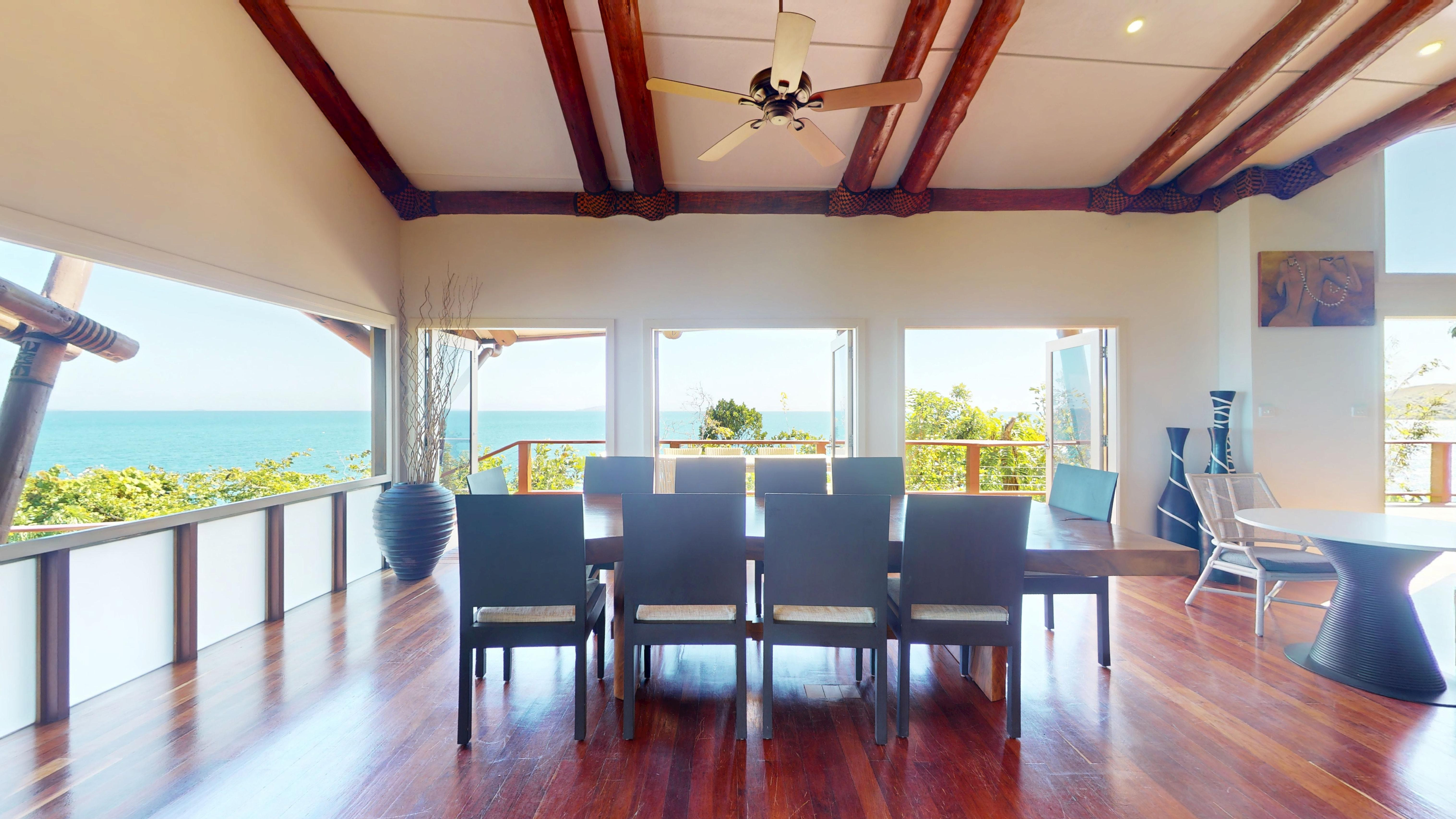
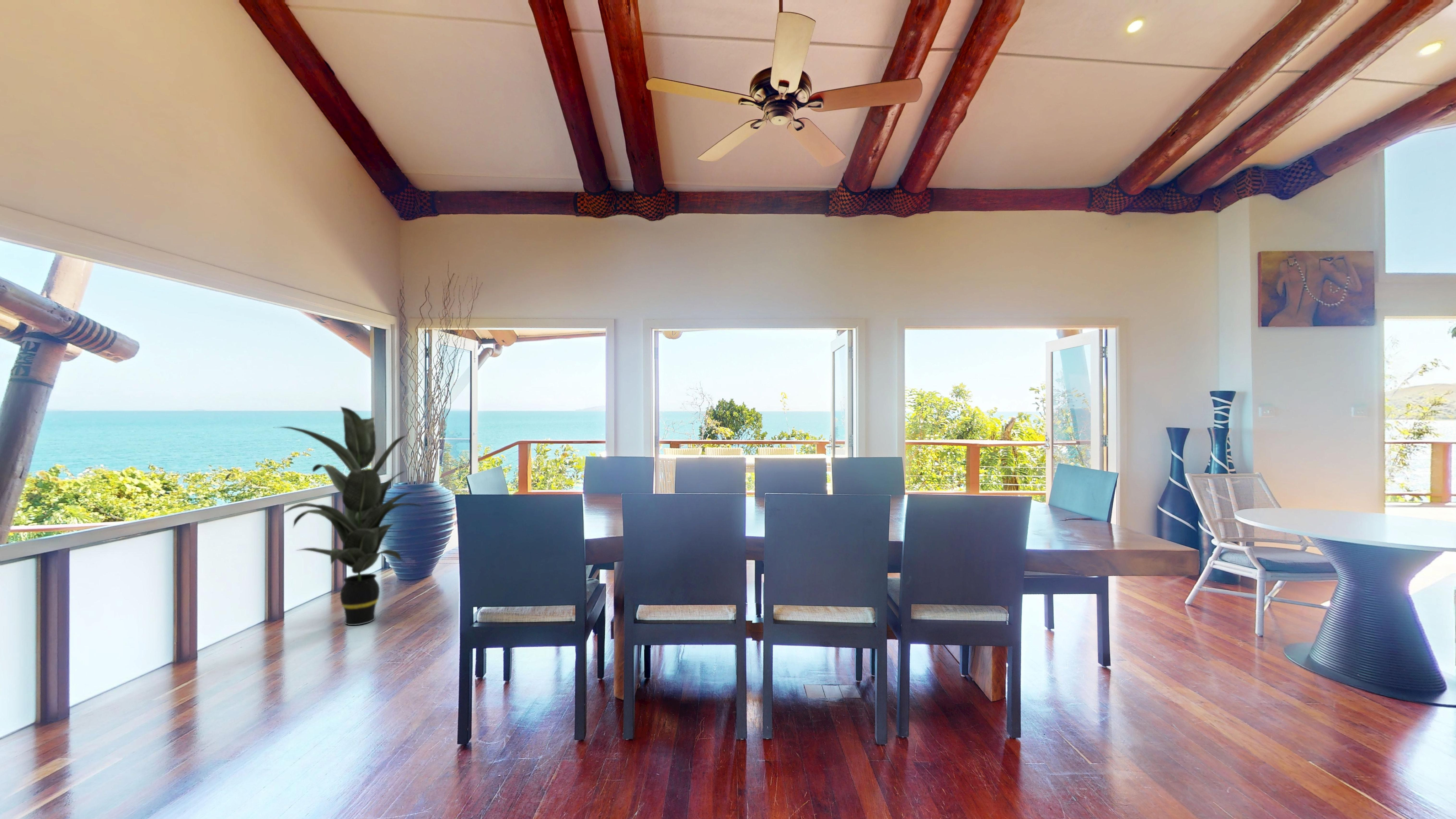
+ indoor plant [272,406,425,626]
